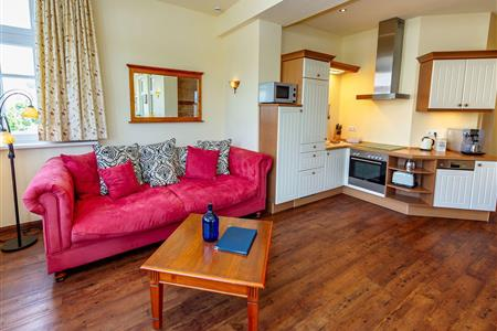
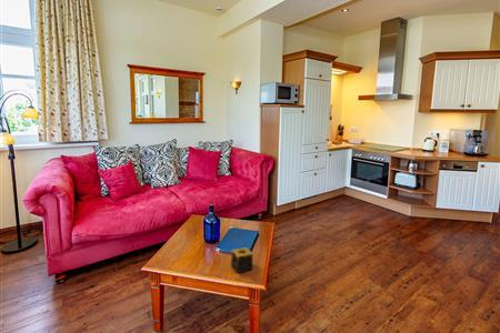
+ candle [230,246,254,274]
